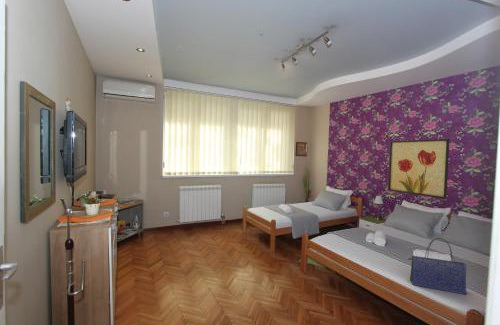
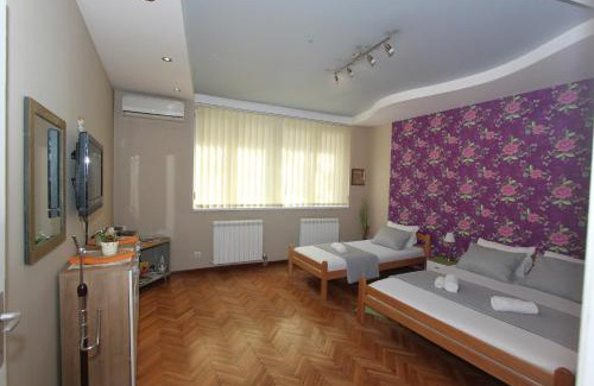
- tote bag [407,237,468,296]
- wall art [387,138,450,200]
